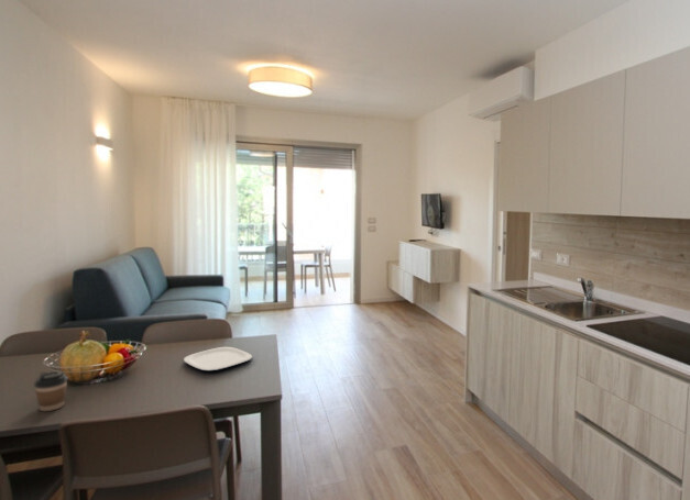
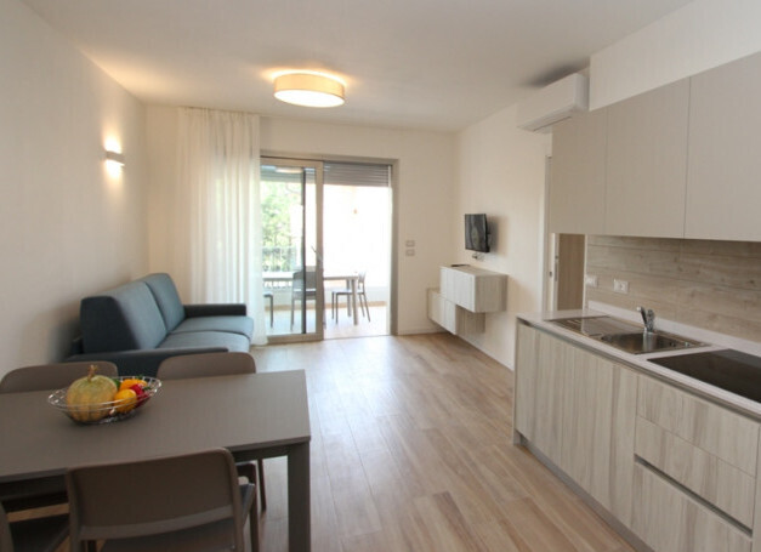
- coffee cup [33,370,68,412]
- plate [183,346,253,371]
